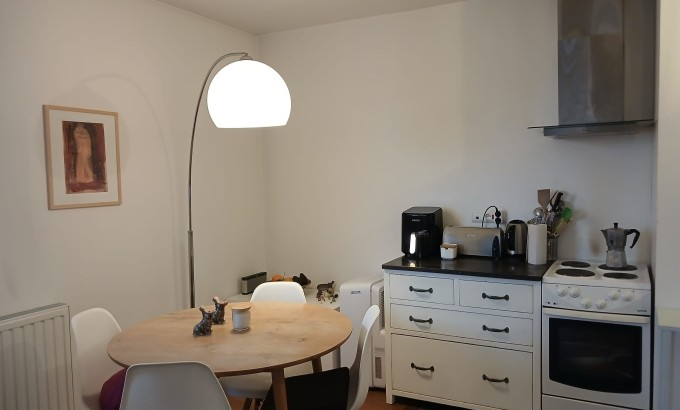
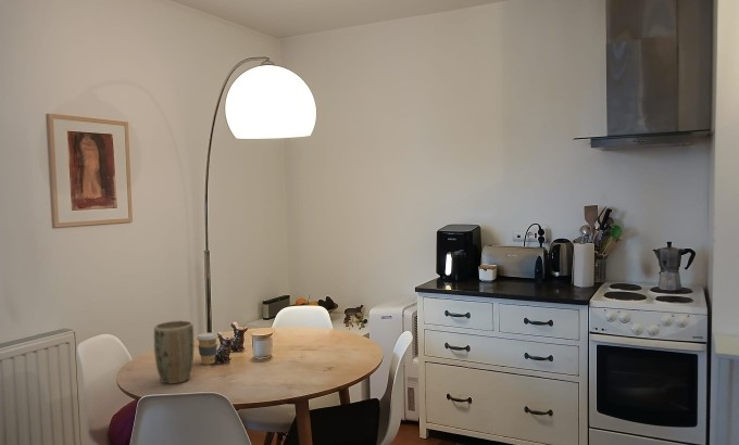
+ plant pot [153,319,195,385]
+ coffee cup [196,332,220,366]
